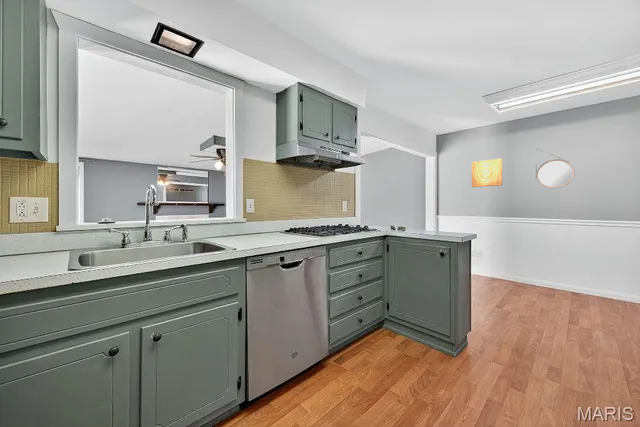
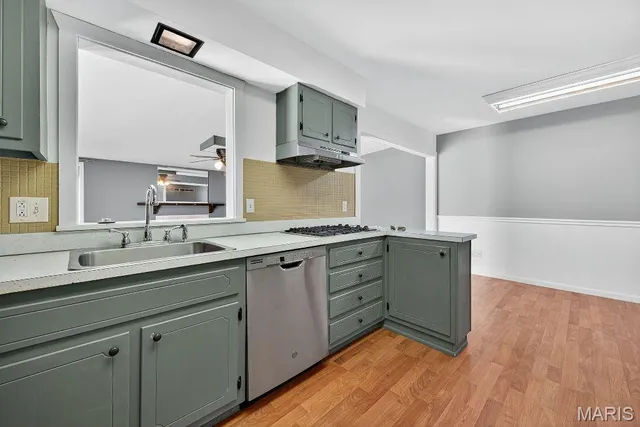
- home mirror [535,147,576,189]
- wall art [471,157,503,188]
